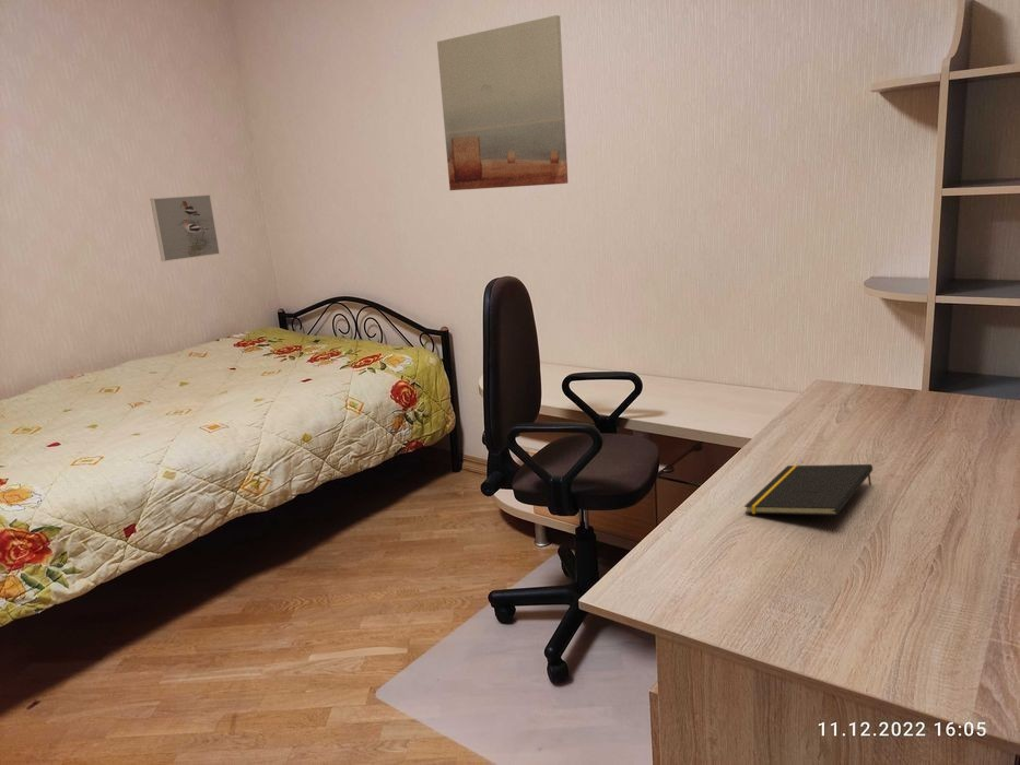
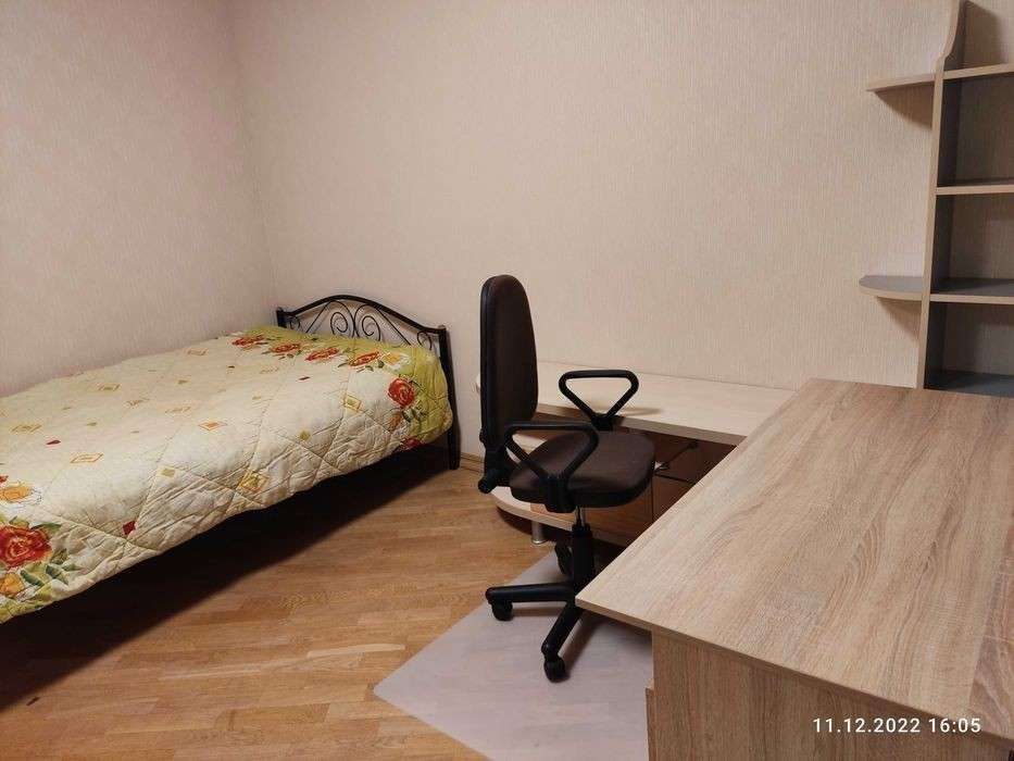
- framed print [149,193,221,262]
- notepad [743,463,874,517]
- wall art [436,14,568,191]
